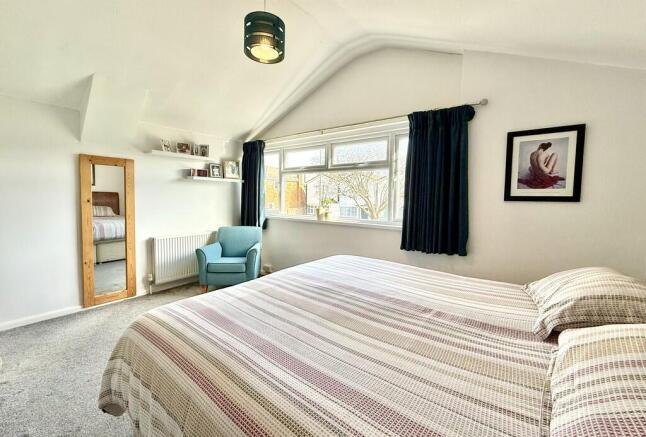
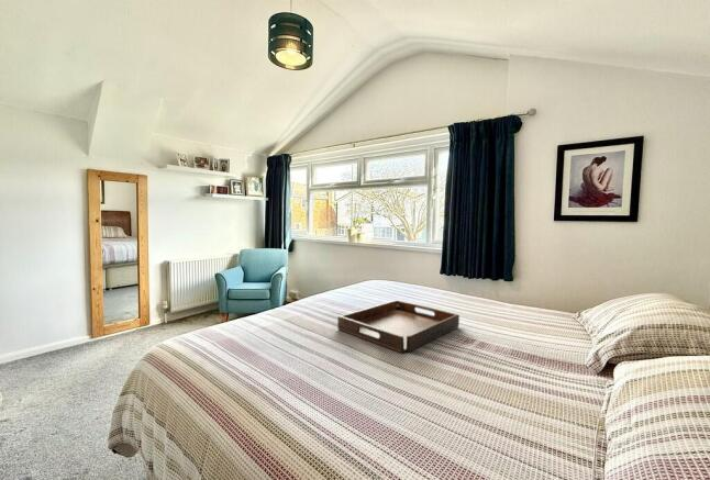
+ serving tray [336,299,461,354]
